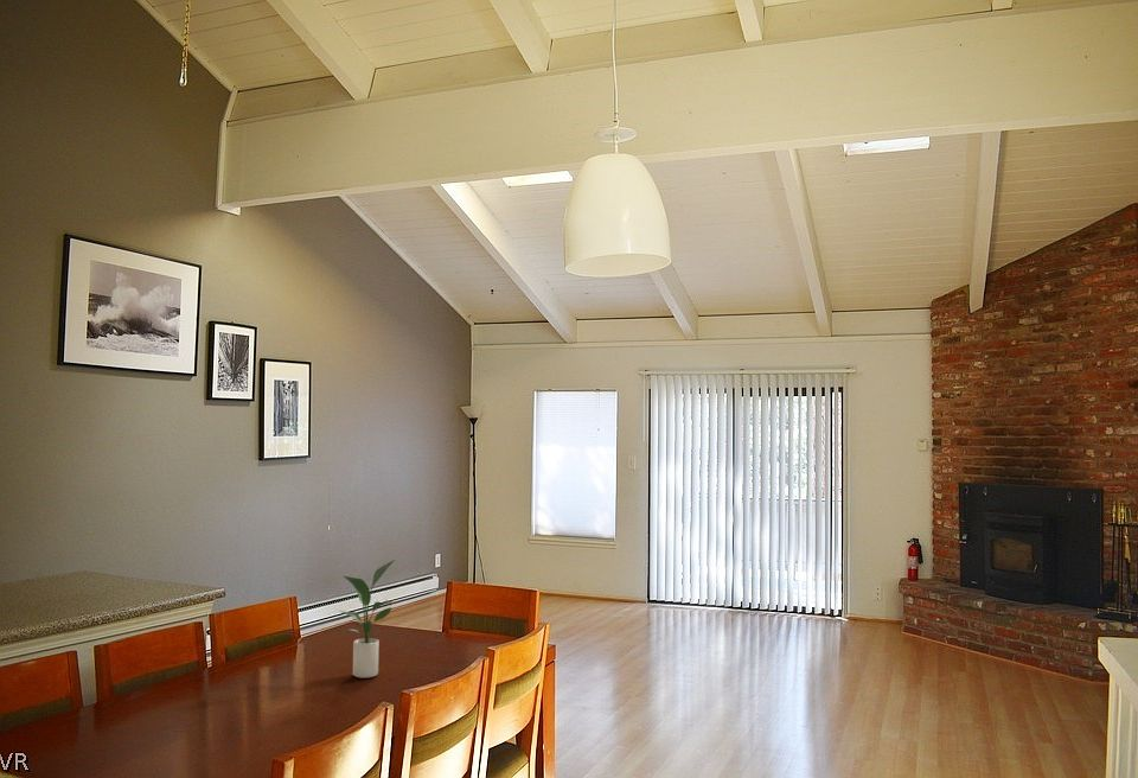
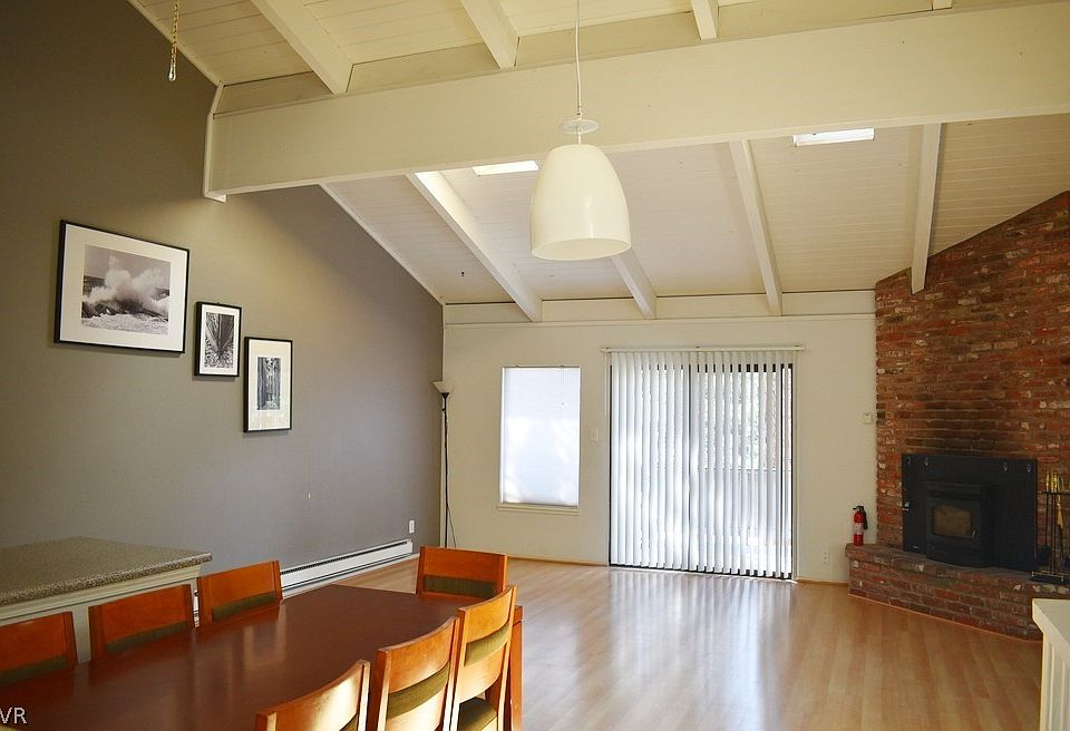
- potted plant [338,559,396,680]
